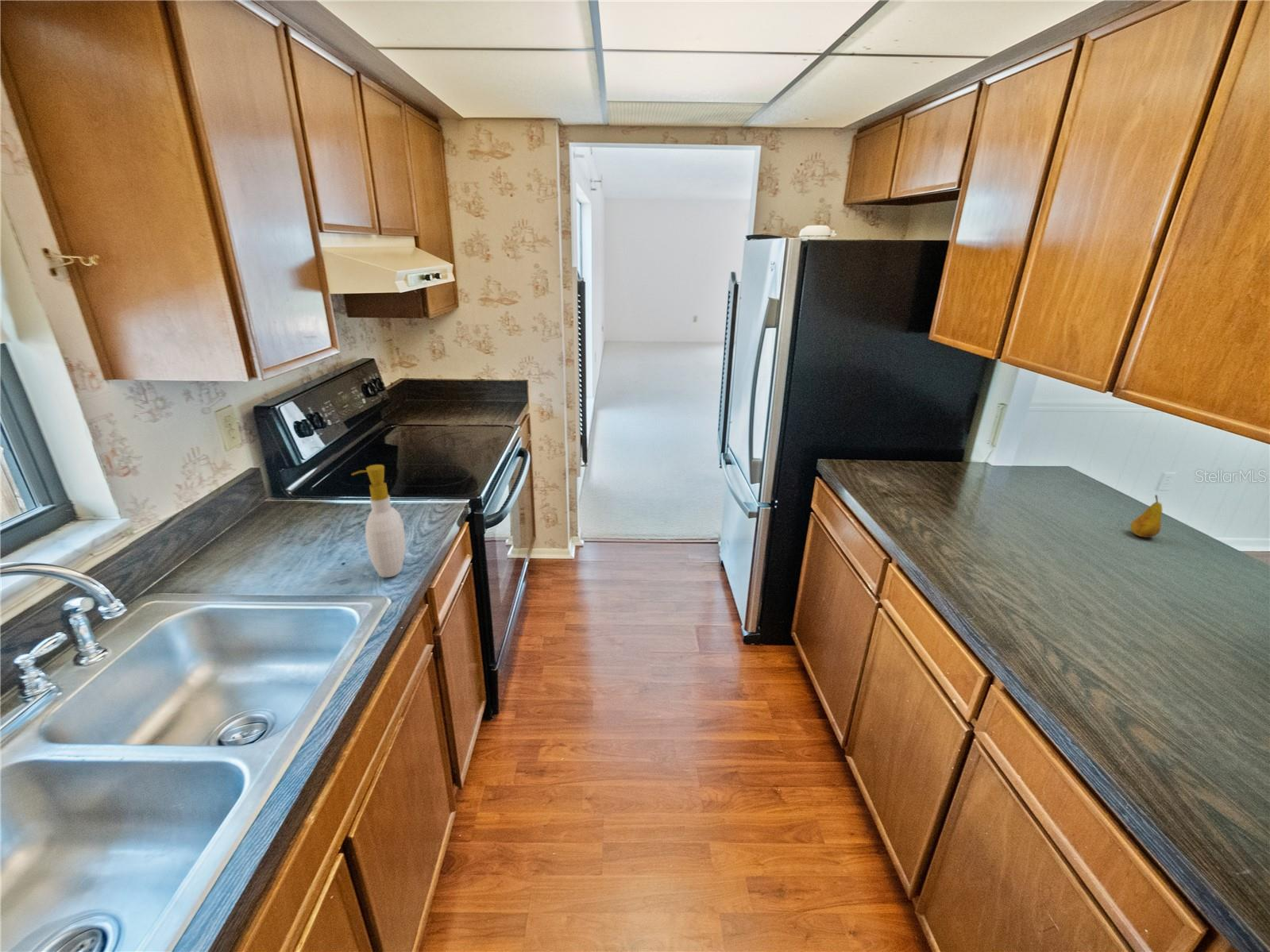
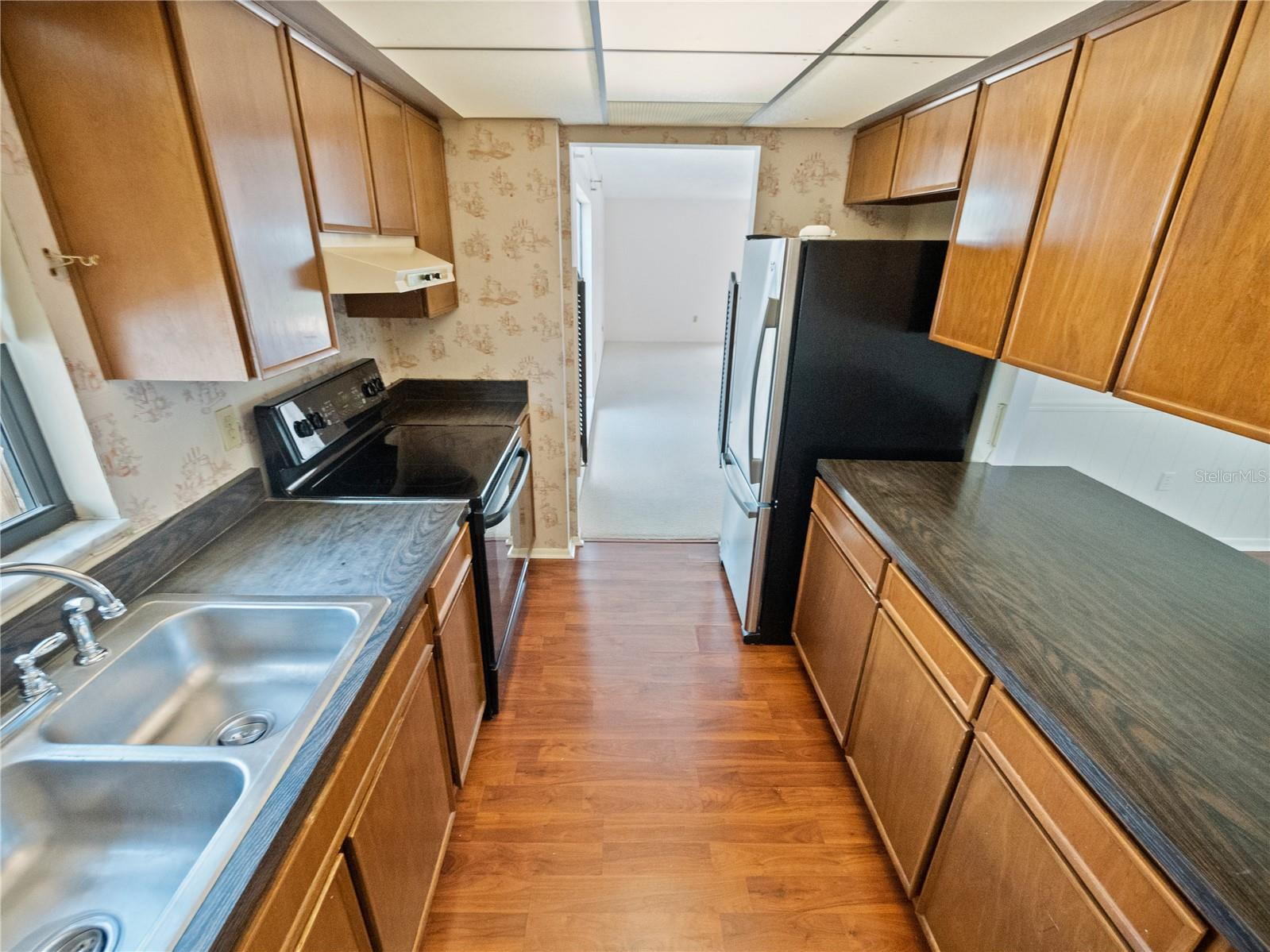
- fruit [1129,494,1163,538]
- soap bottle [351,464,407,578]
